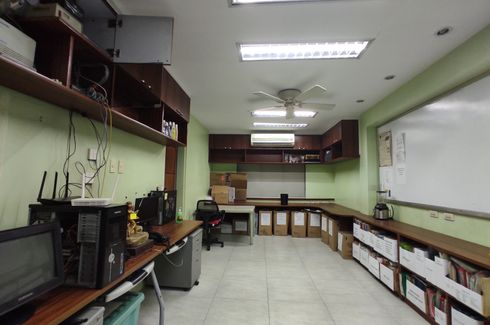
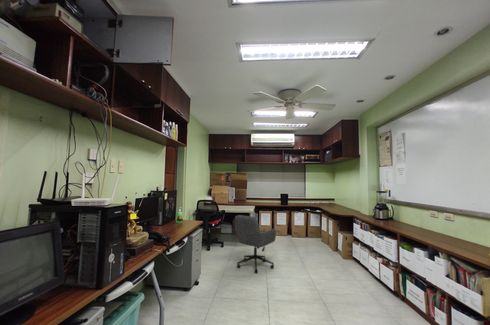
+ office chair [234,214,277,274]
